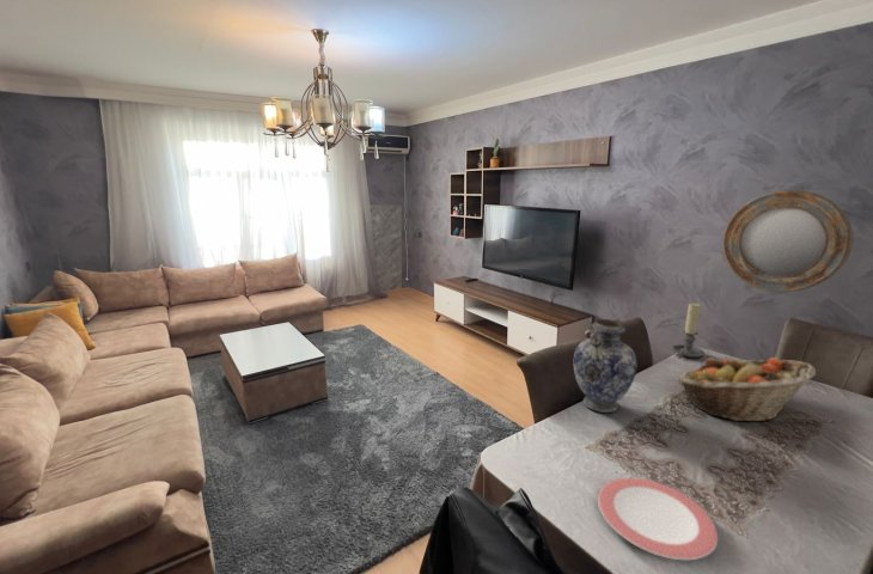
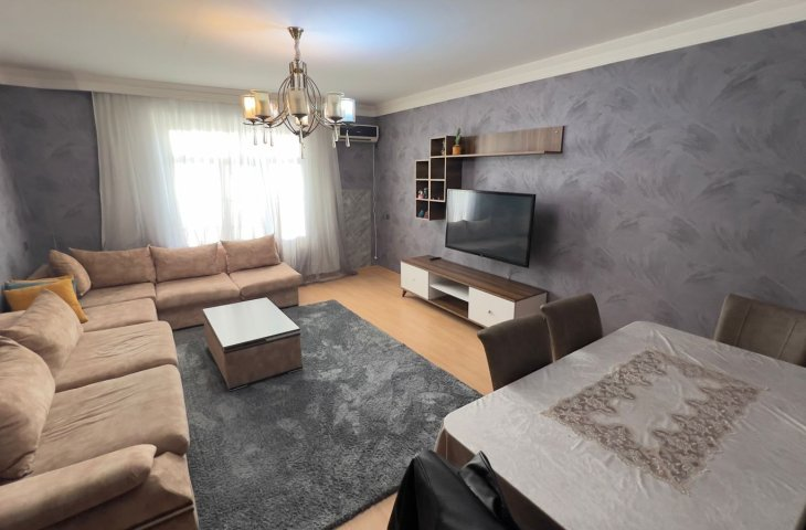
- fruit basket [676,356,817,422]
- vase [573,317,637,414]
- plate [597,477,719,561]
- candle holder [670,303,706,360]
- home mirror [721,189,854,293]
